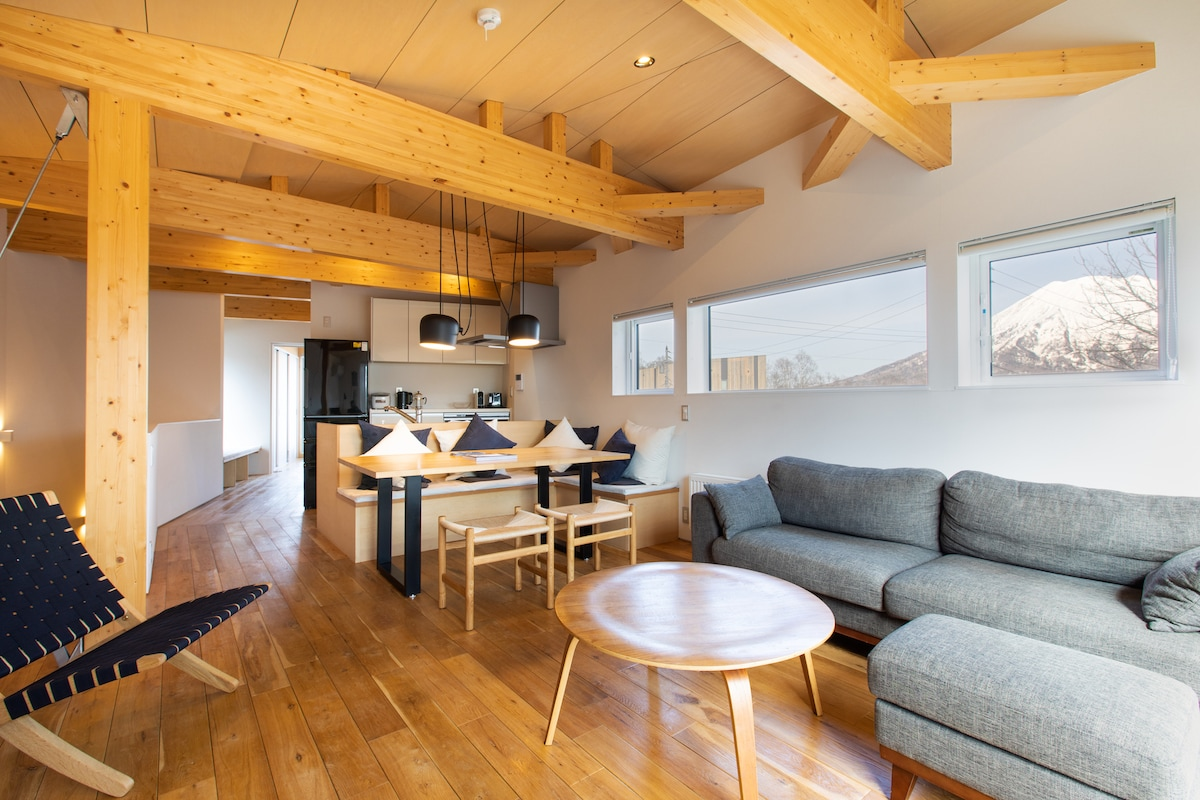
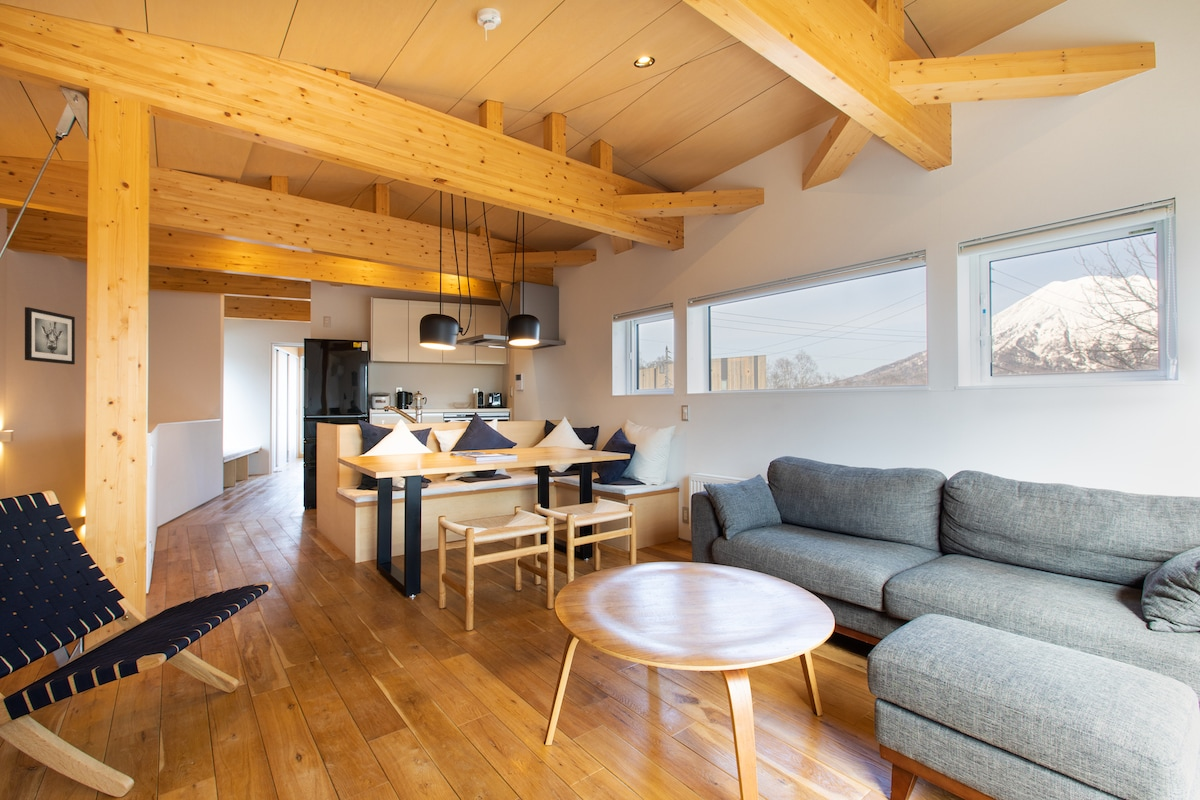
+ wall art [24,306,76,365]
